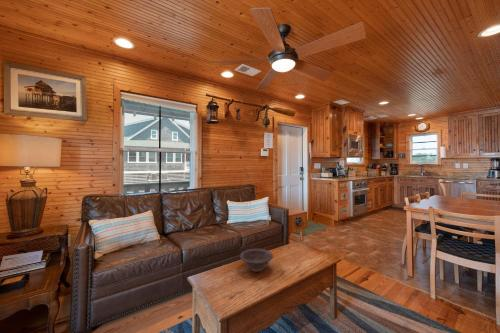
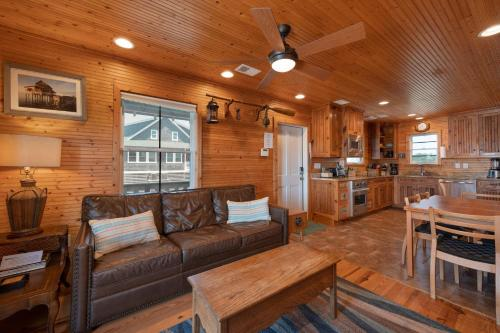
- decorative bowl [239,248,274,272]
